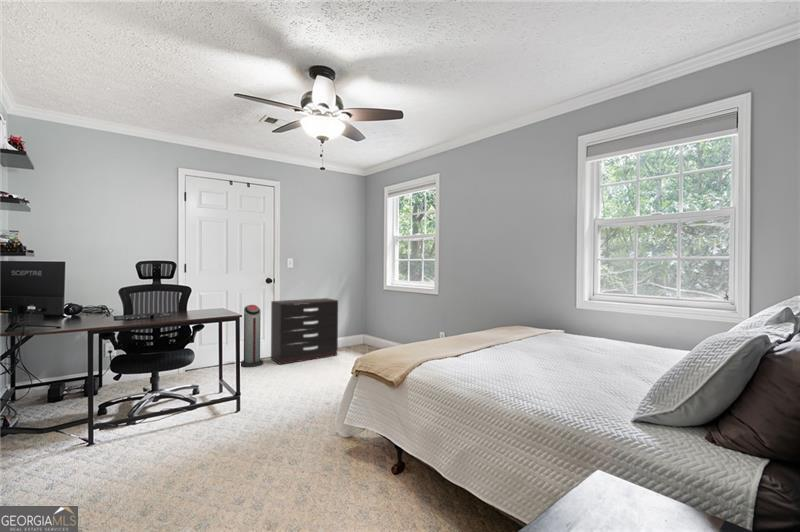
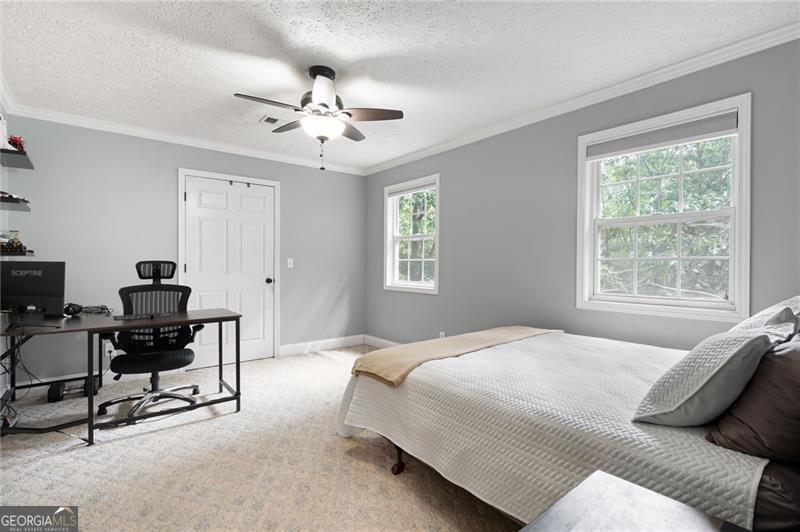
- dresser [270,297,339,366]
- air purifier [240,304,264,368]
